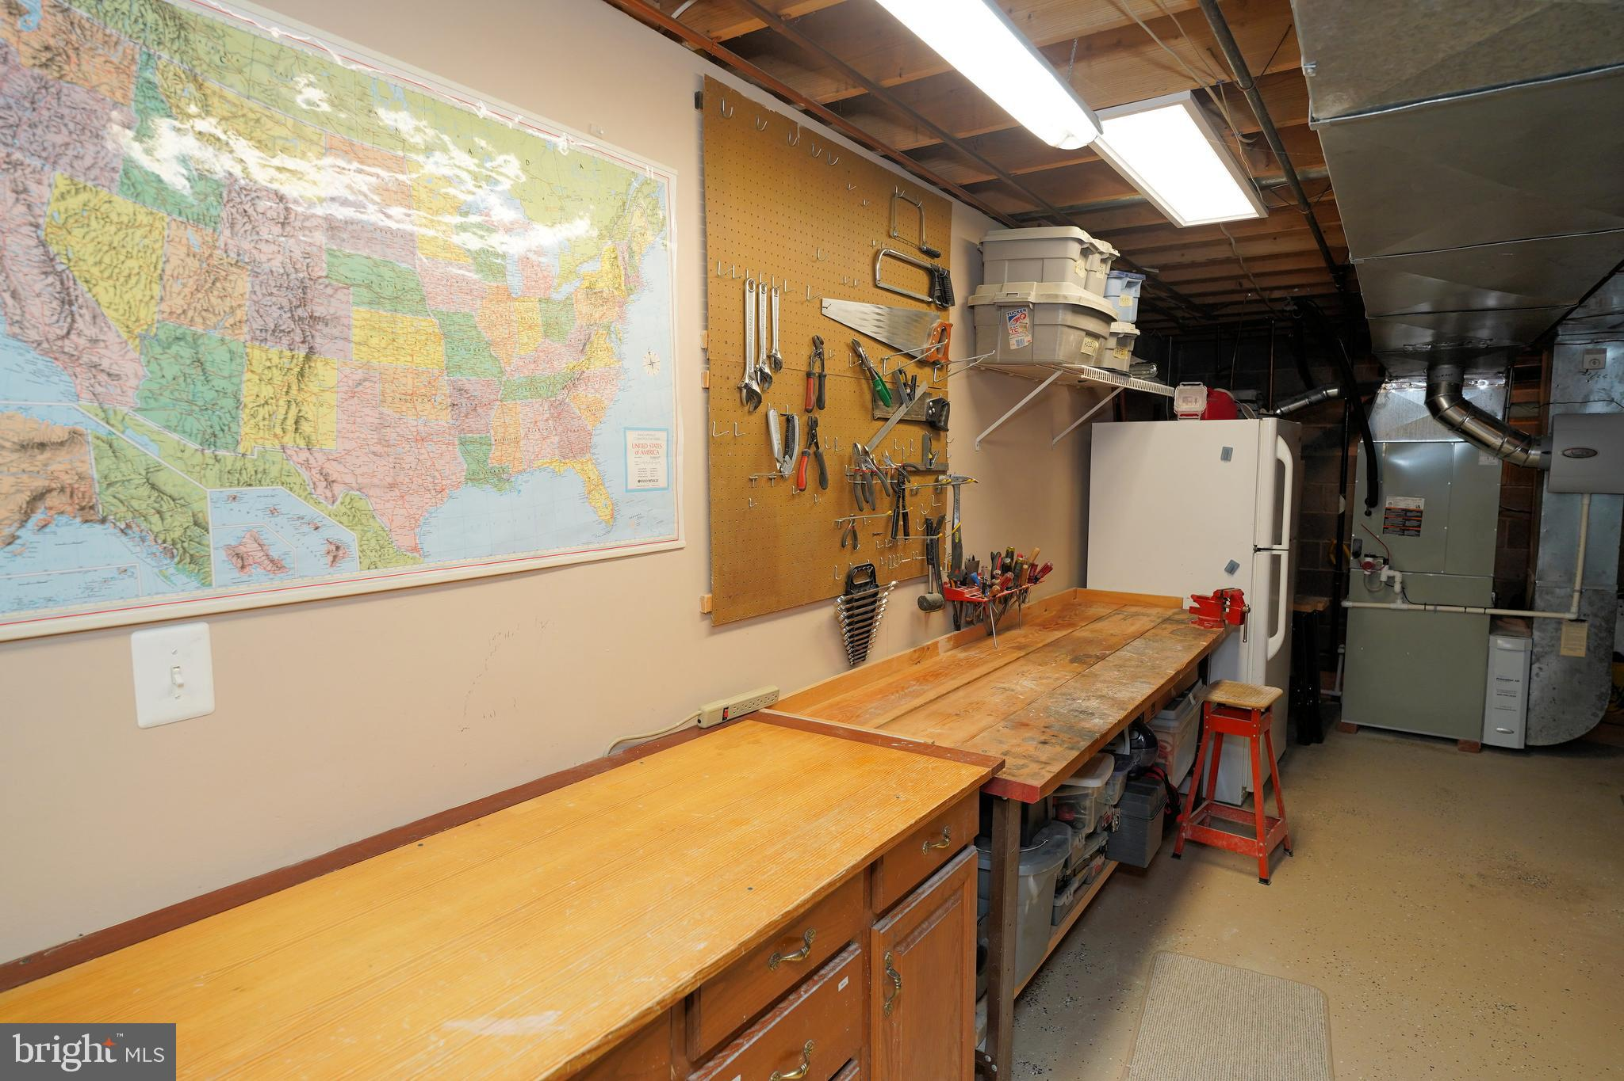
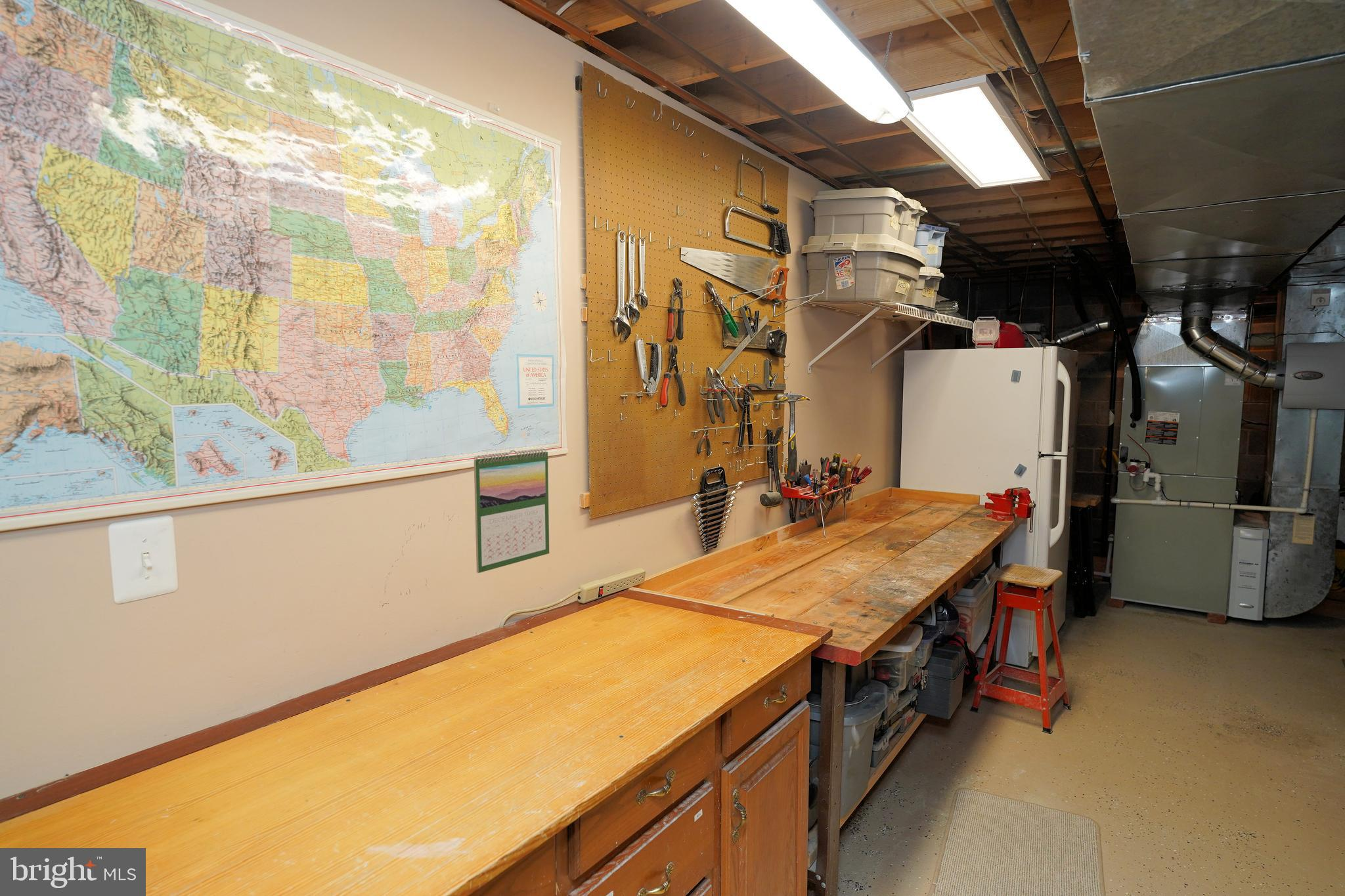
+ calendar [474,448,550,574]
